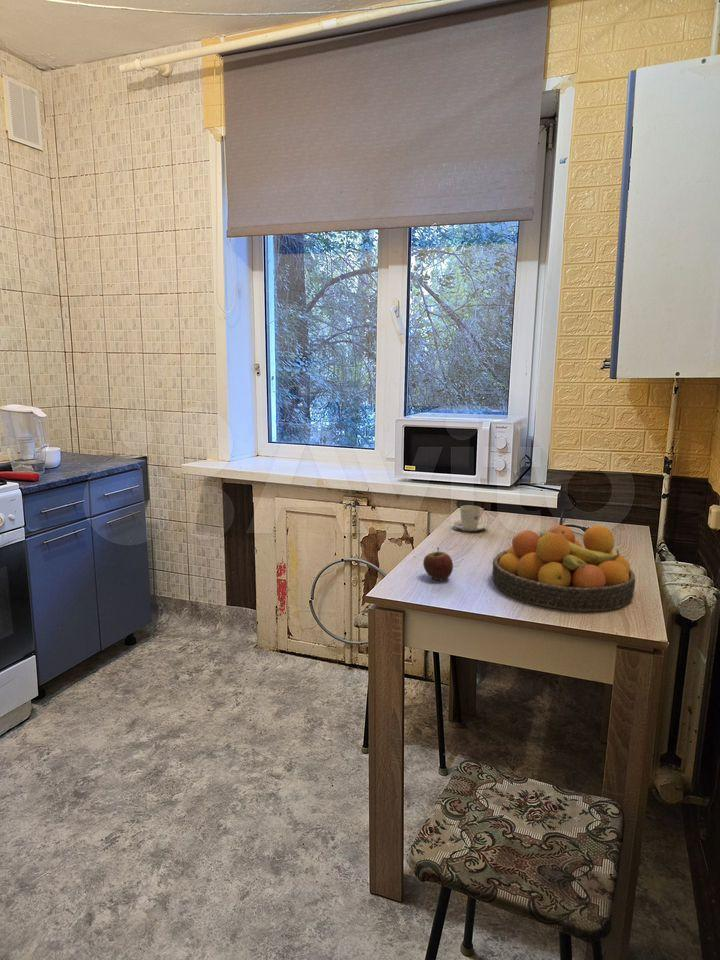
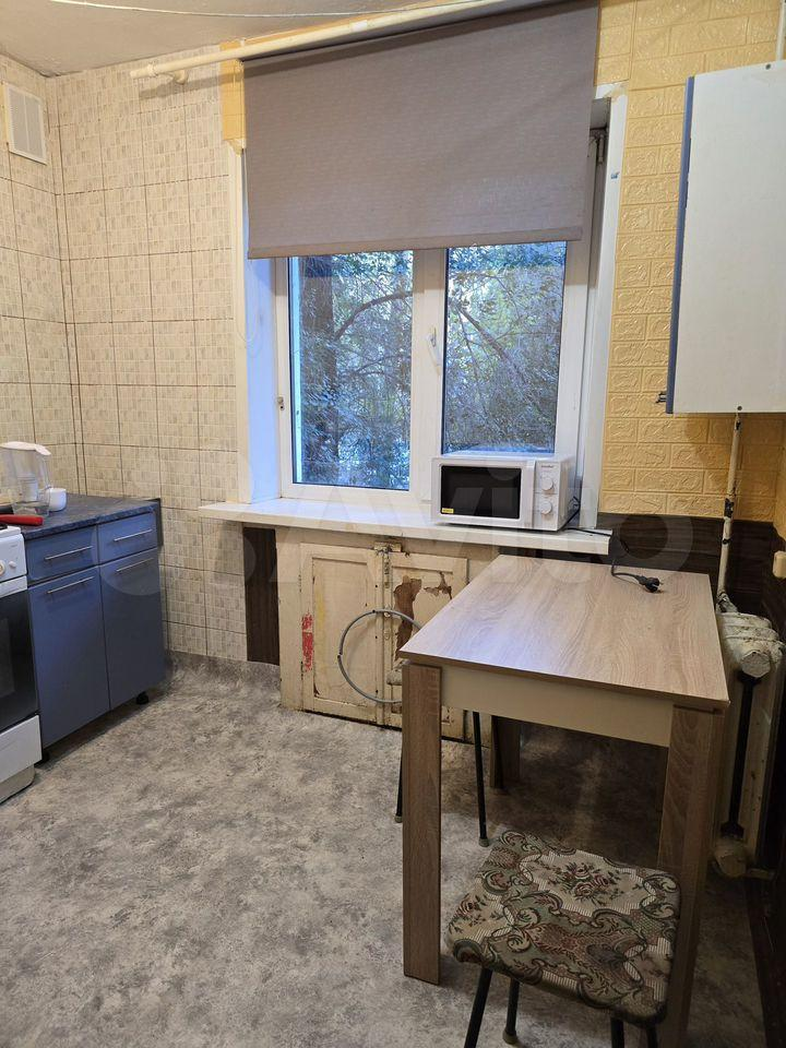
- apple [422,546,454,581]
- fruit bowl [491,524,637,612]
- teacup [451,504,488,532]
